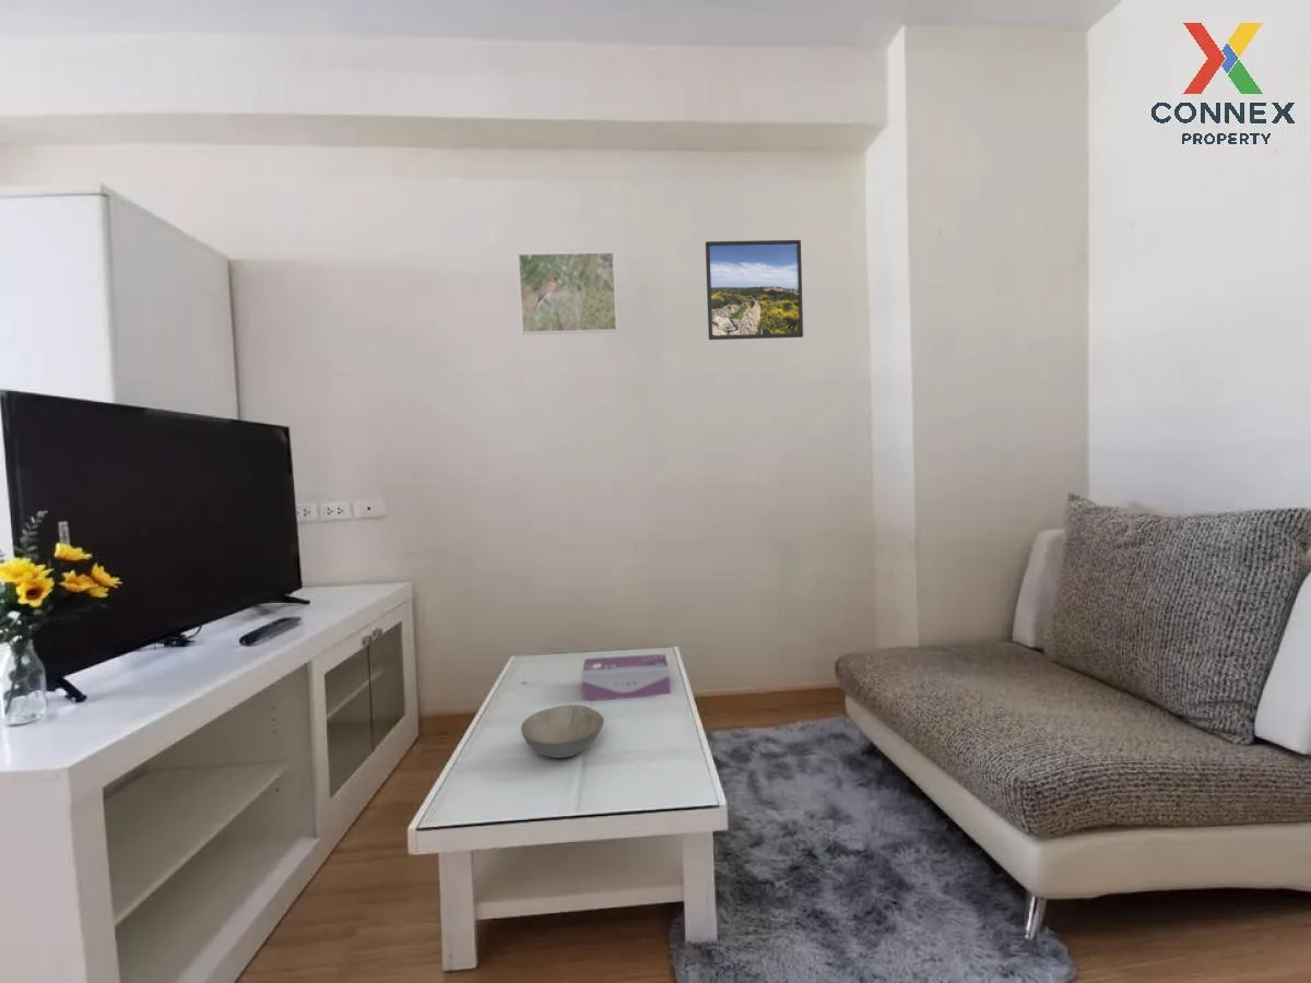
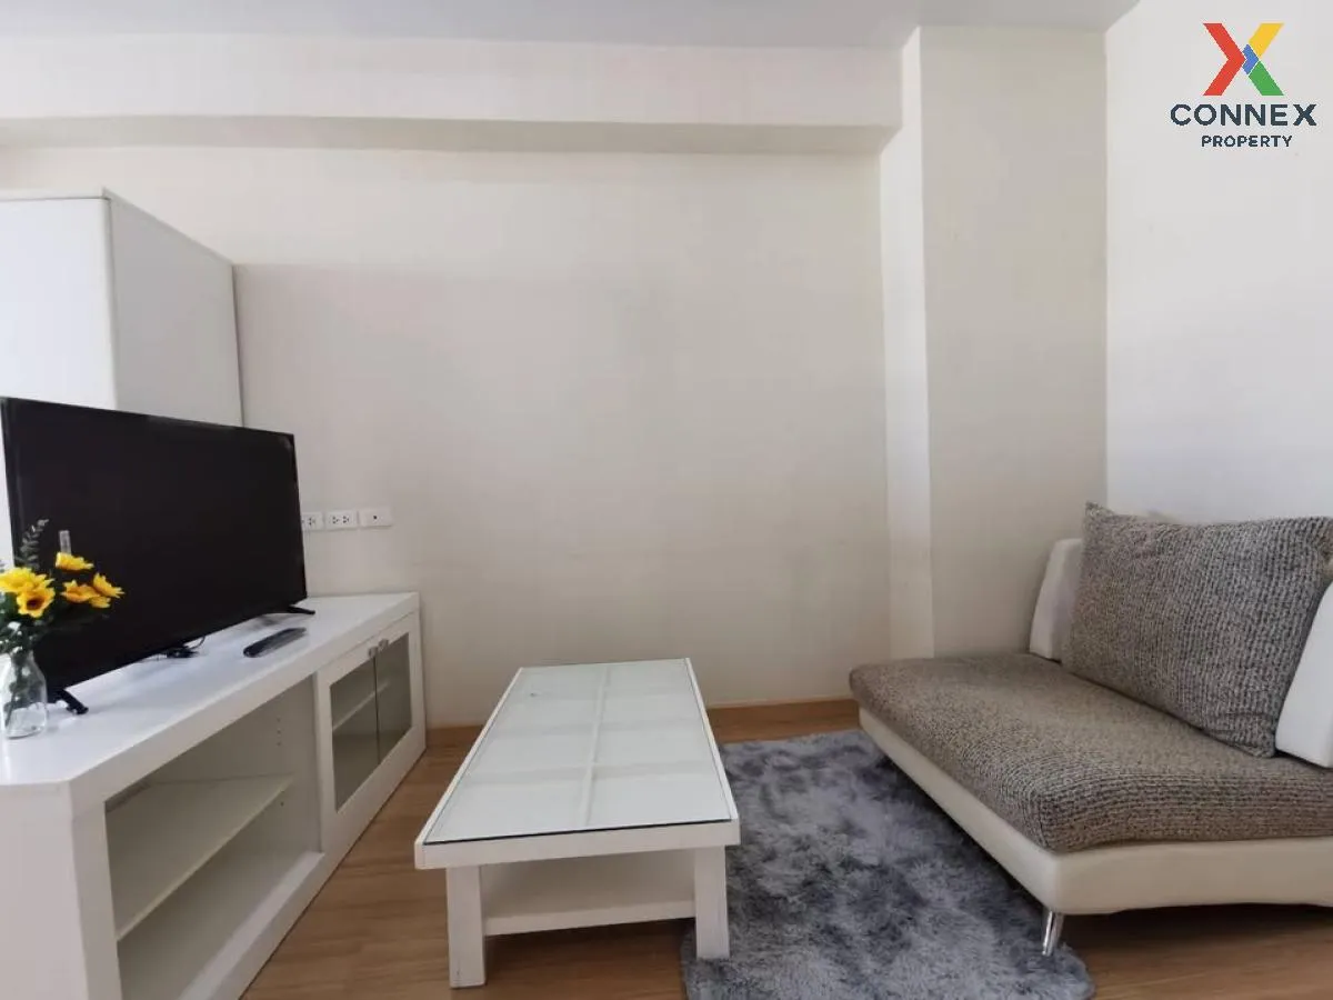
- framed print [705,239,804,341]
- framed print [517,251,618,335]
- tissue box [581,653,671,702]
- soup bowl [520,704,605,759]
